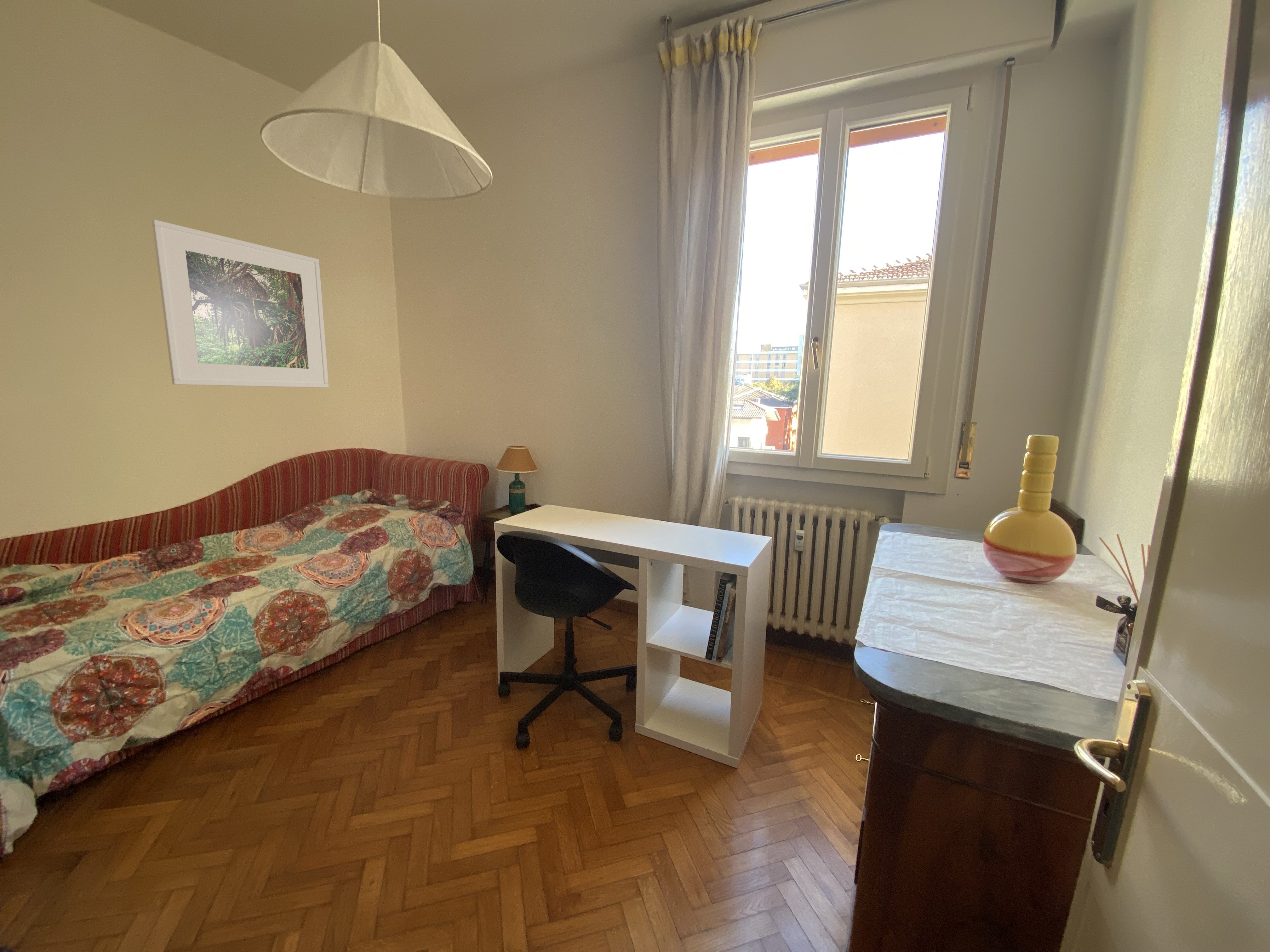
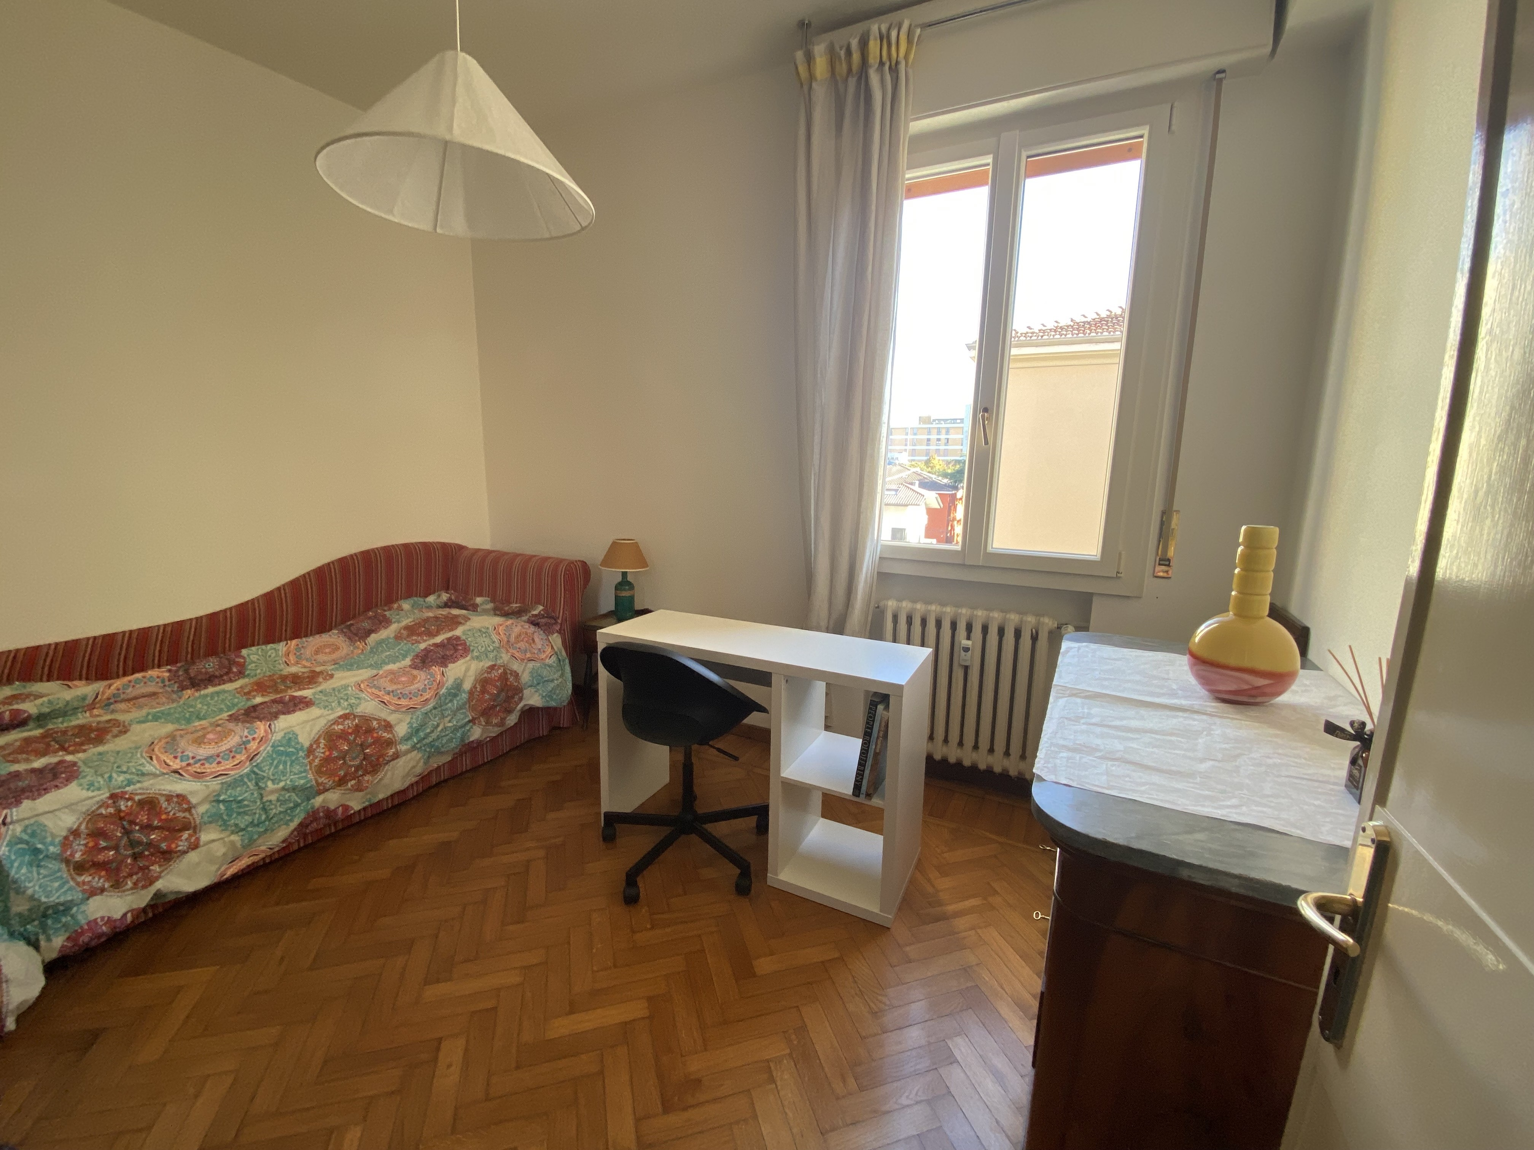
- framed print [152,219,329,388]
